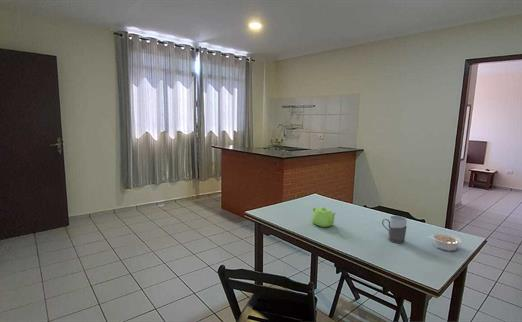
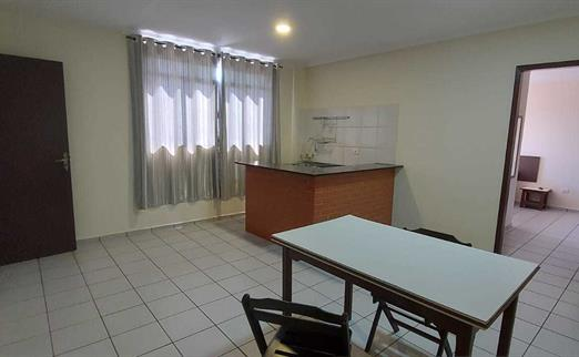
- legume [426,232,463,252]
- teapot [311,206,337,228]
- mug [381,215,408,244]
